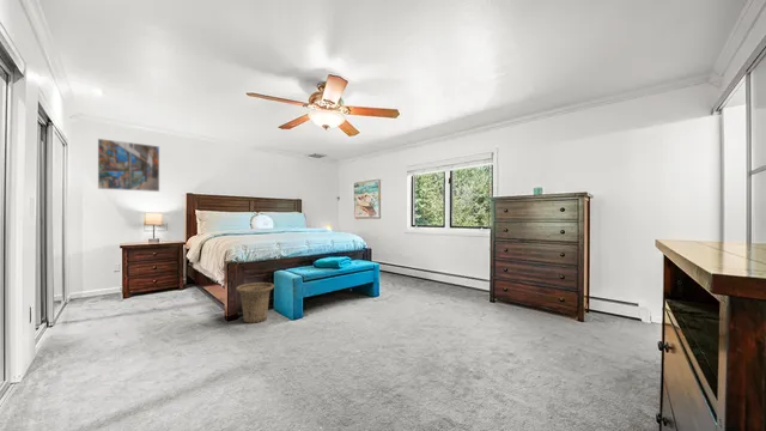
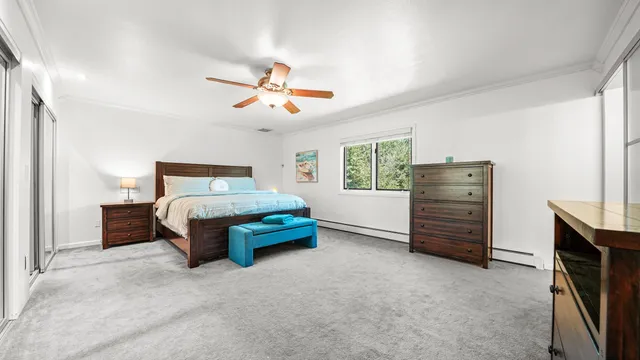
- basket [235,281,275,324]
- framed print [97,138,160,193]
